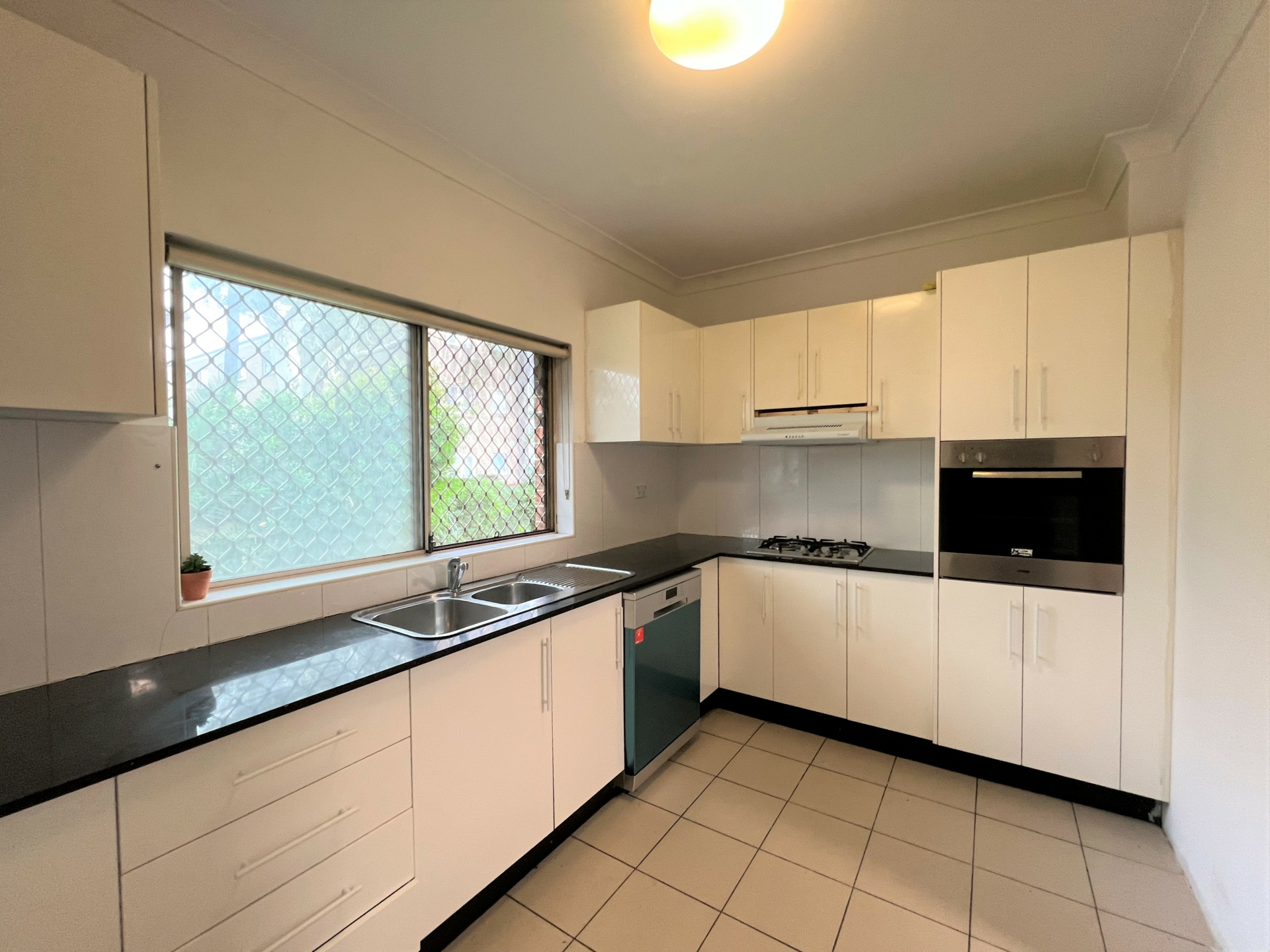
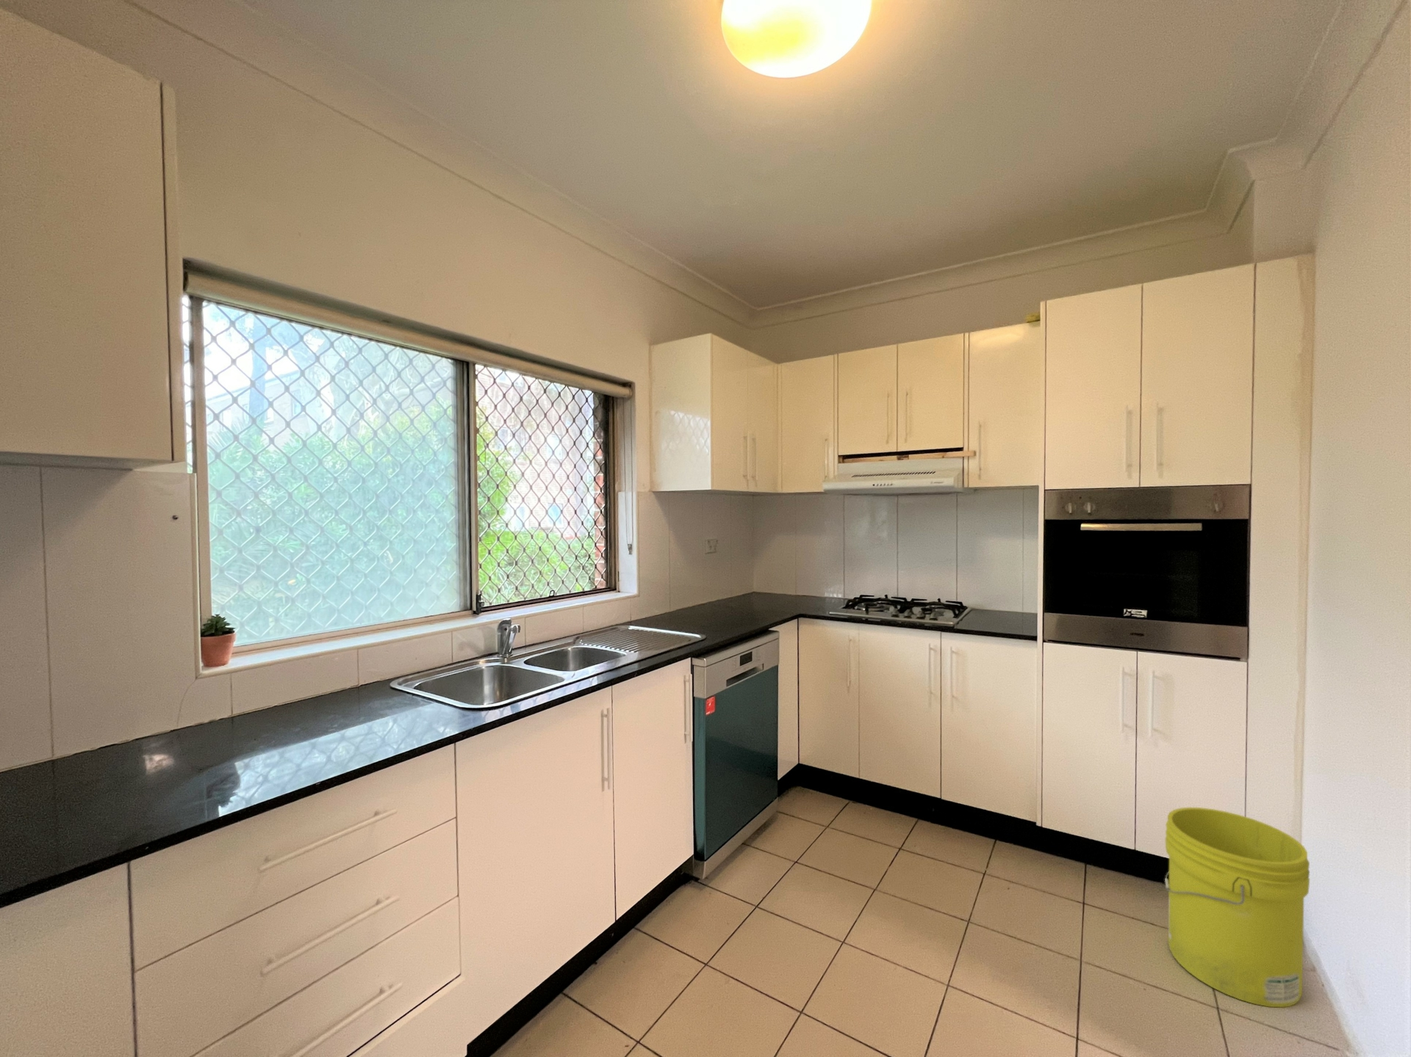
+ bucket [1164,807,1310,1008]
